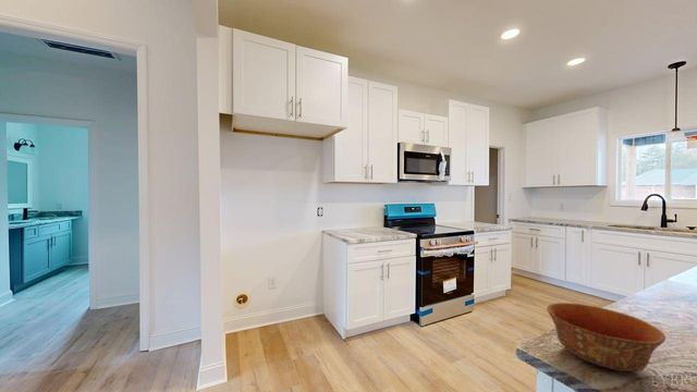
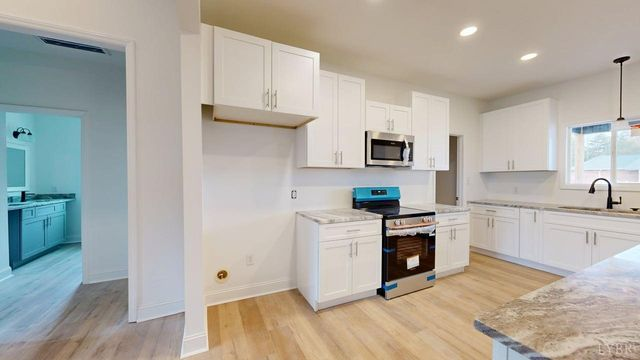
- bowl [546,302,667,372]
